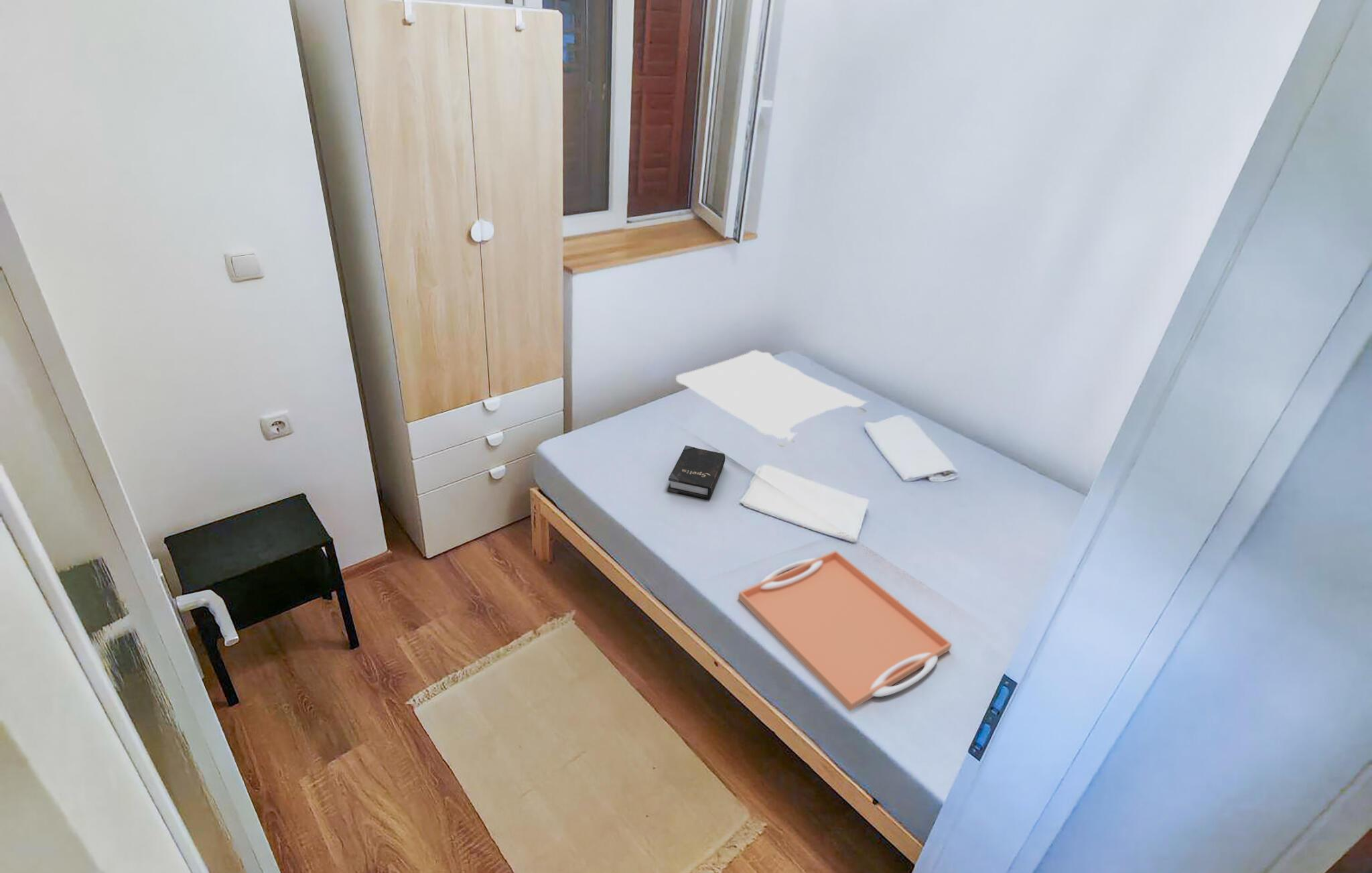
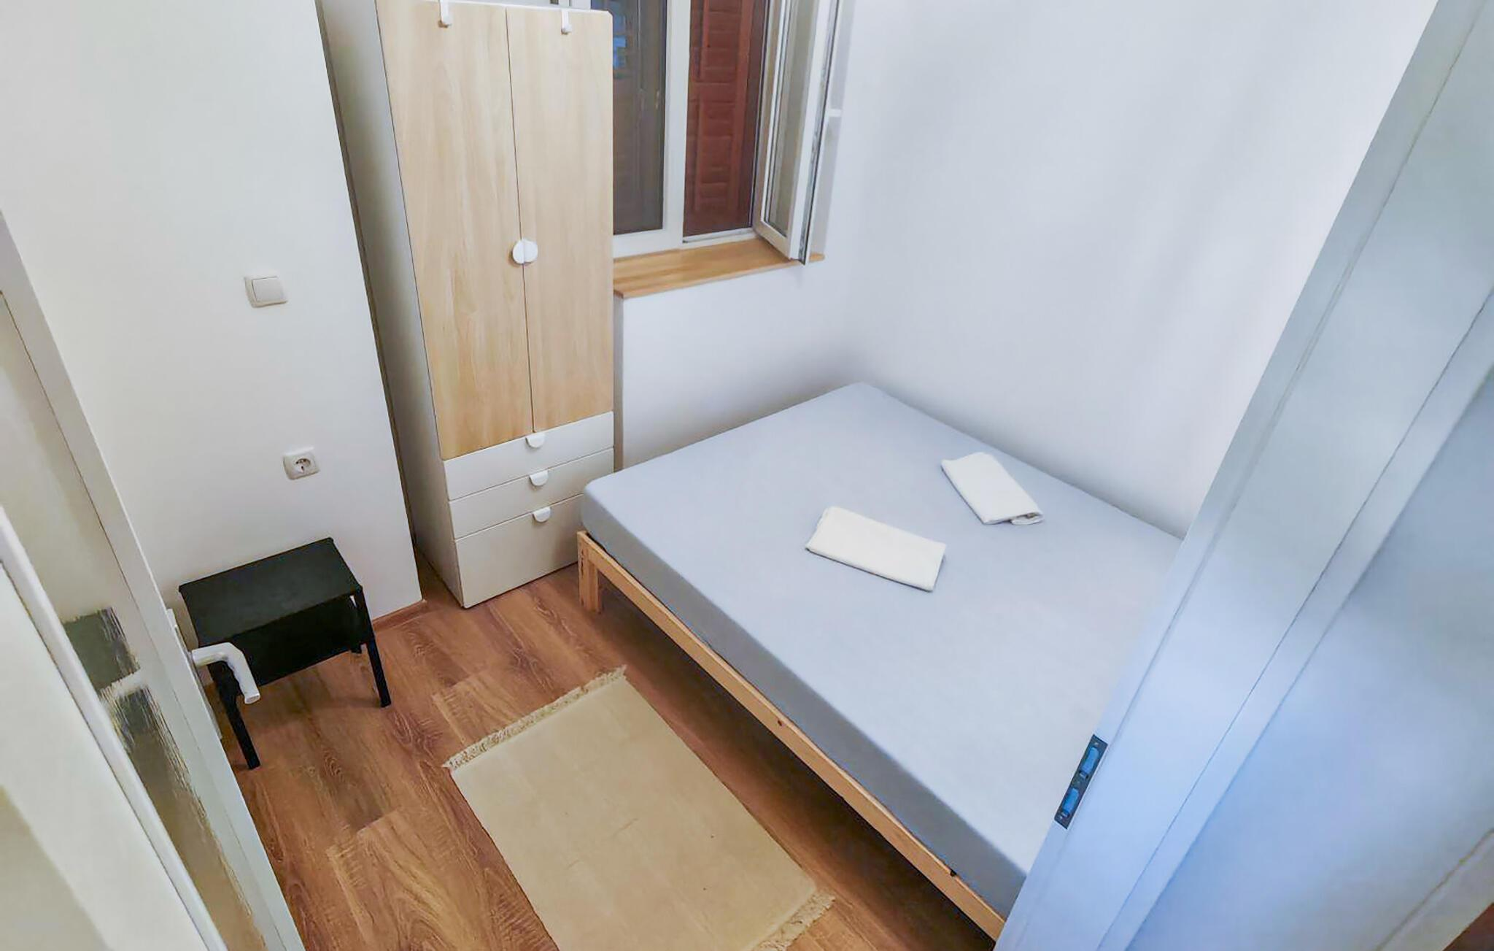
- pillow [675,350,869,442]
- hardback book [667,445,726,500]
- serving tray [738,550,953,712]
